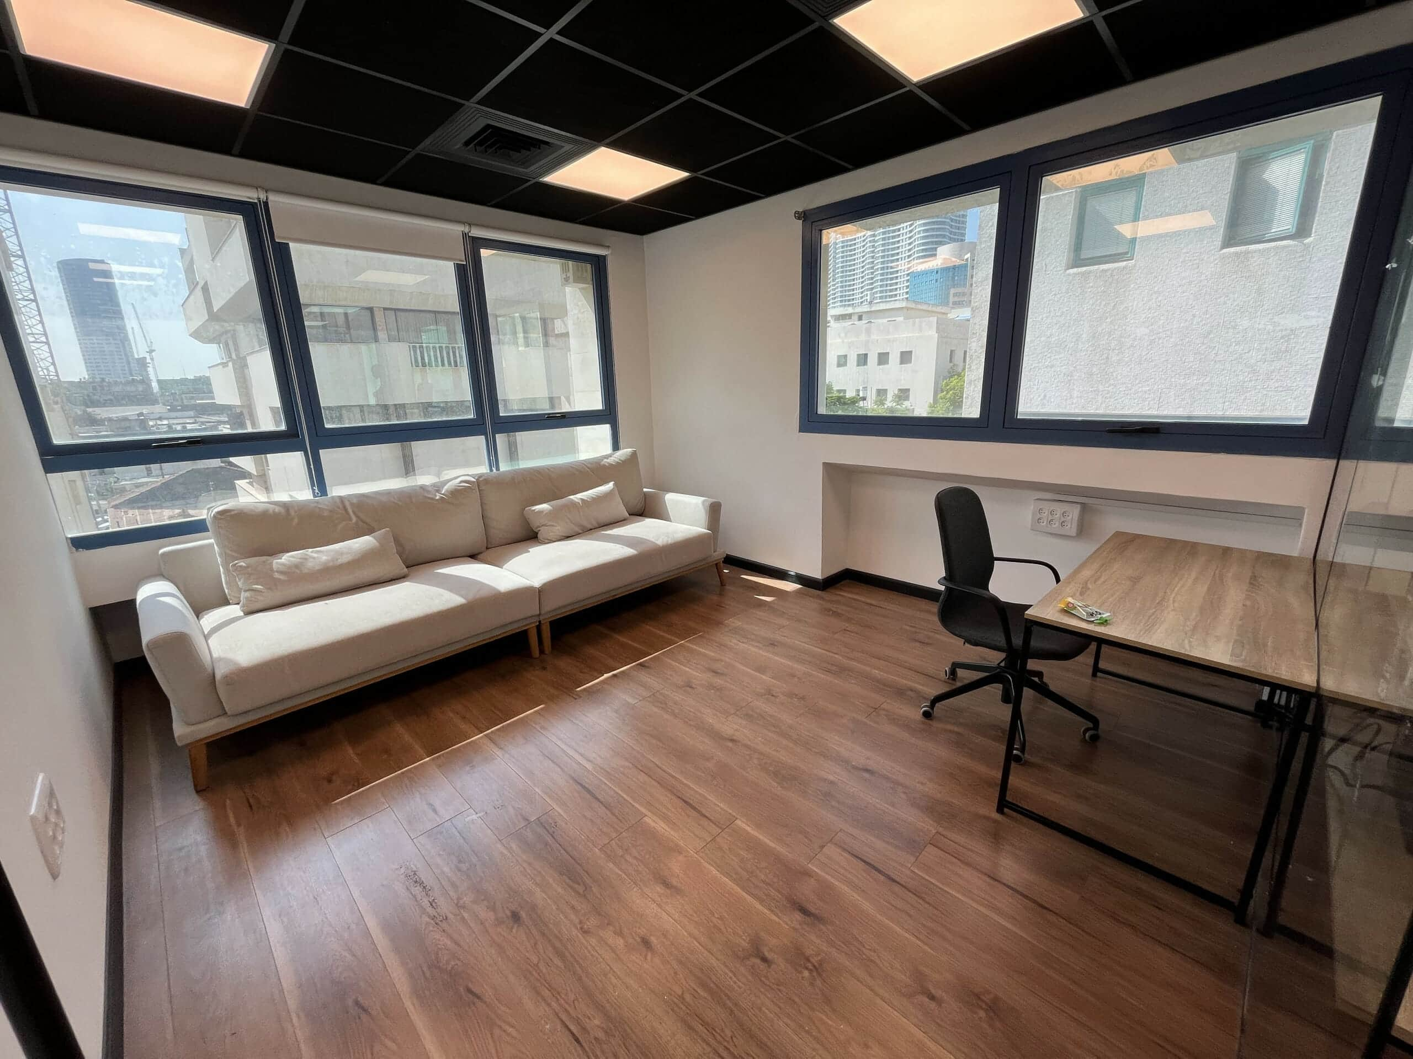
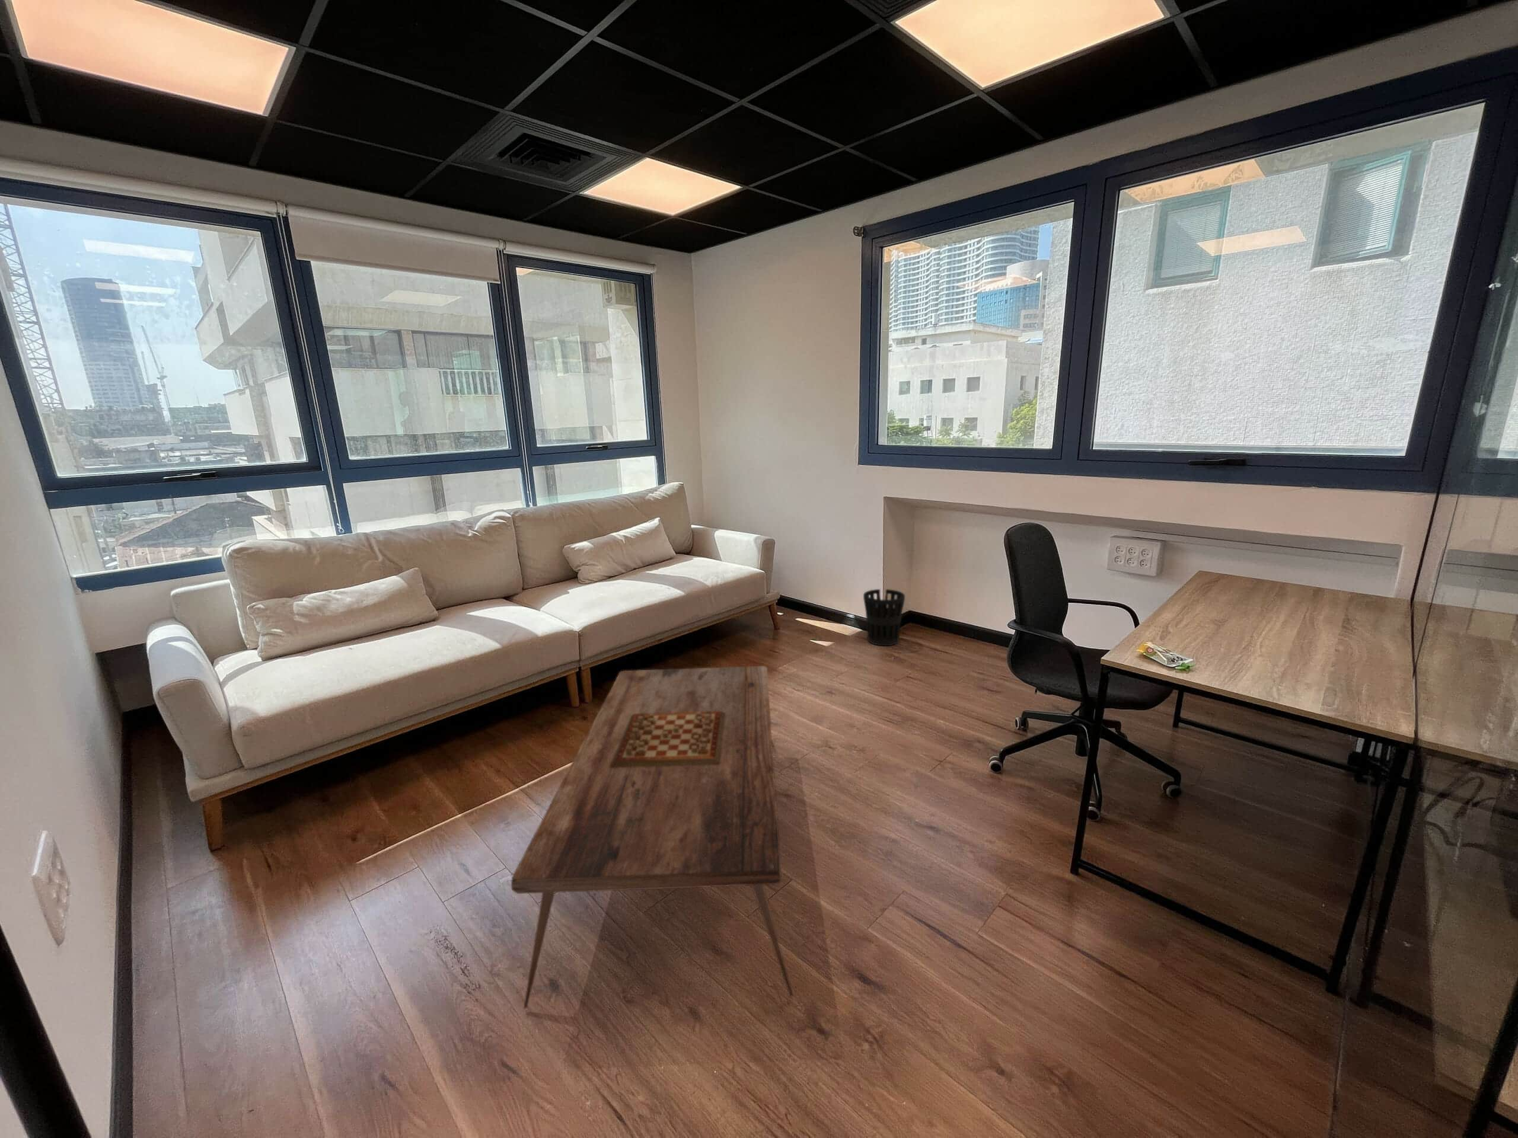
+ coffee table [510,666,794,1009]
+ wastebasket [863,588,906,646]
